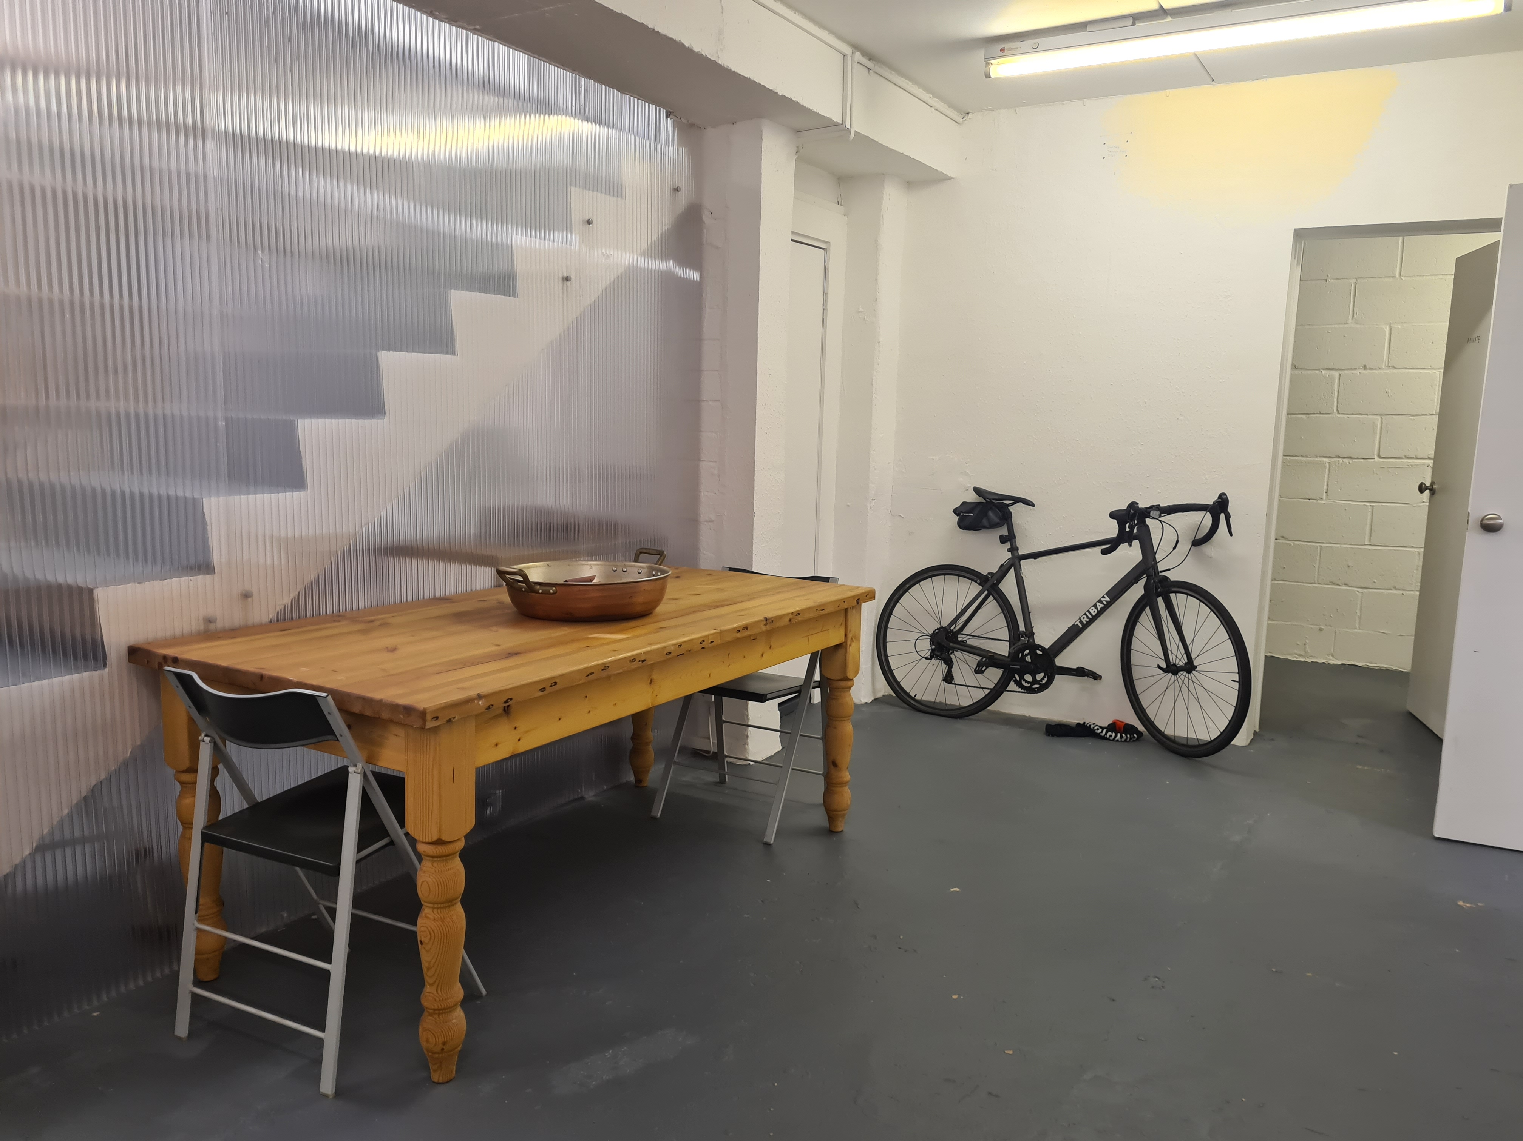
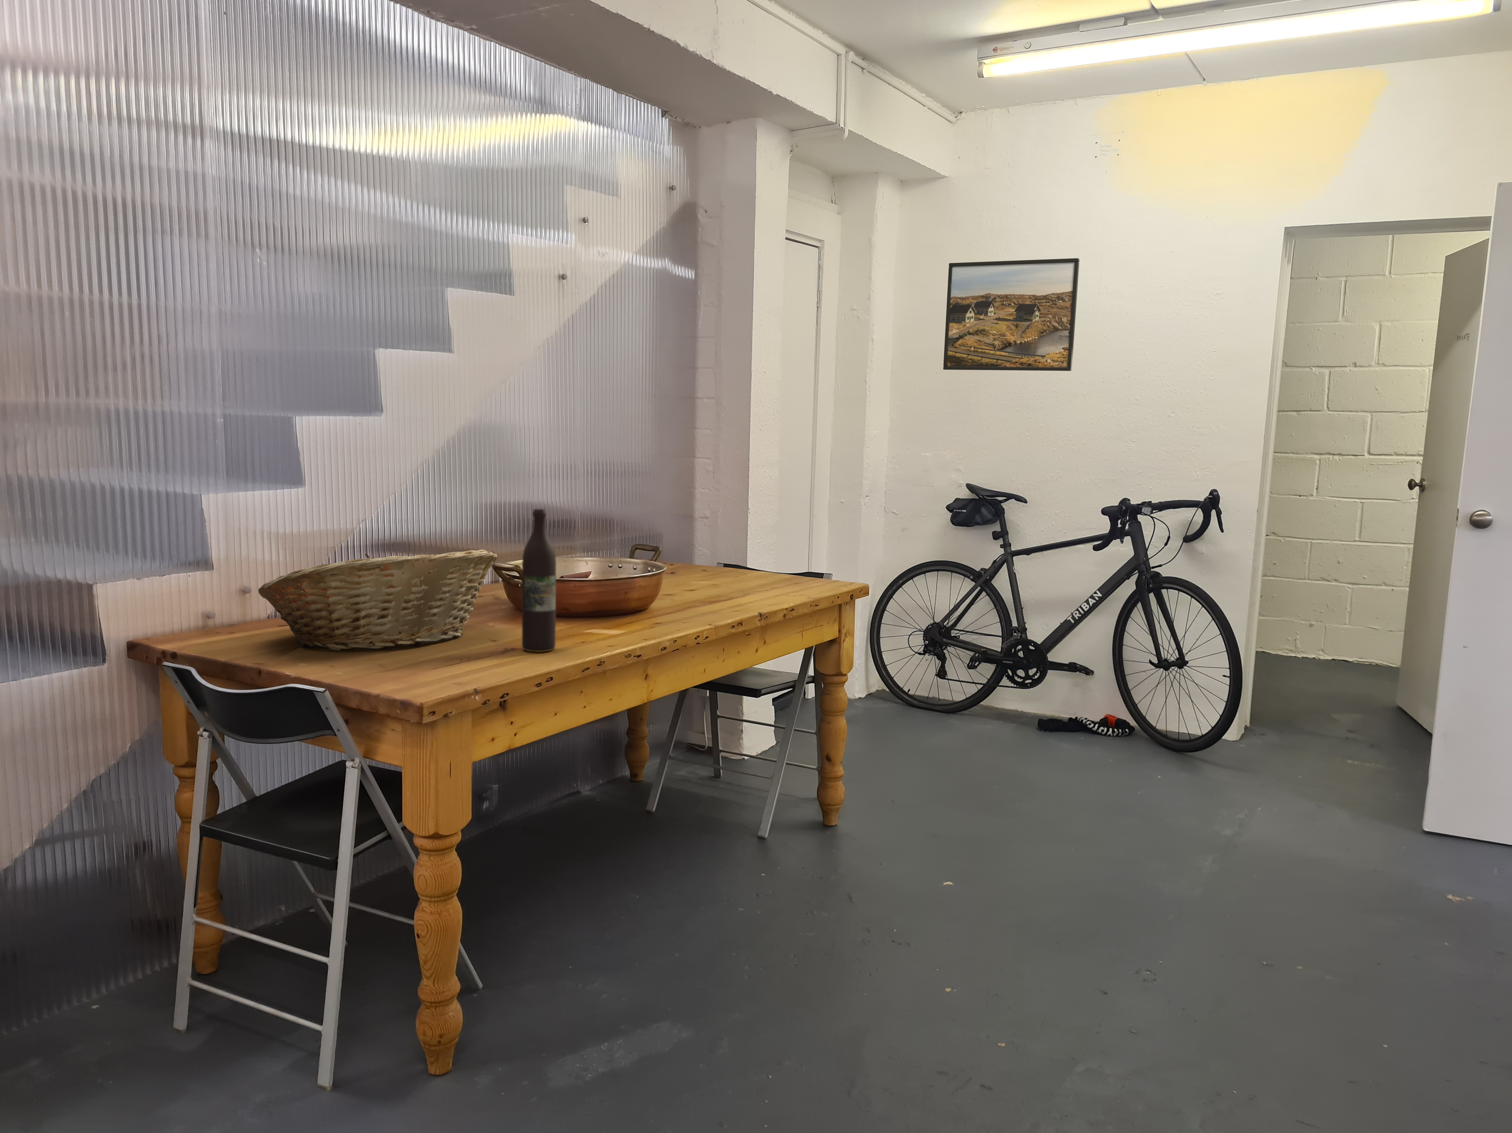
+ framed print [943,258,1080,371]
+ wine bottle [521,508,556,652]
+ fruit basket [258,549,498,651]
